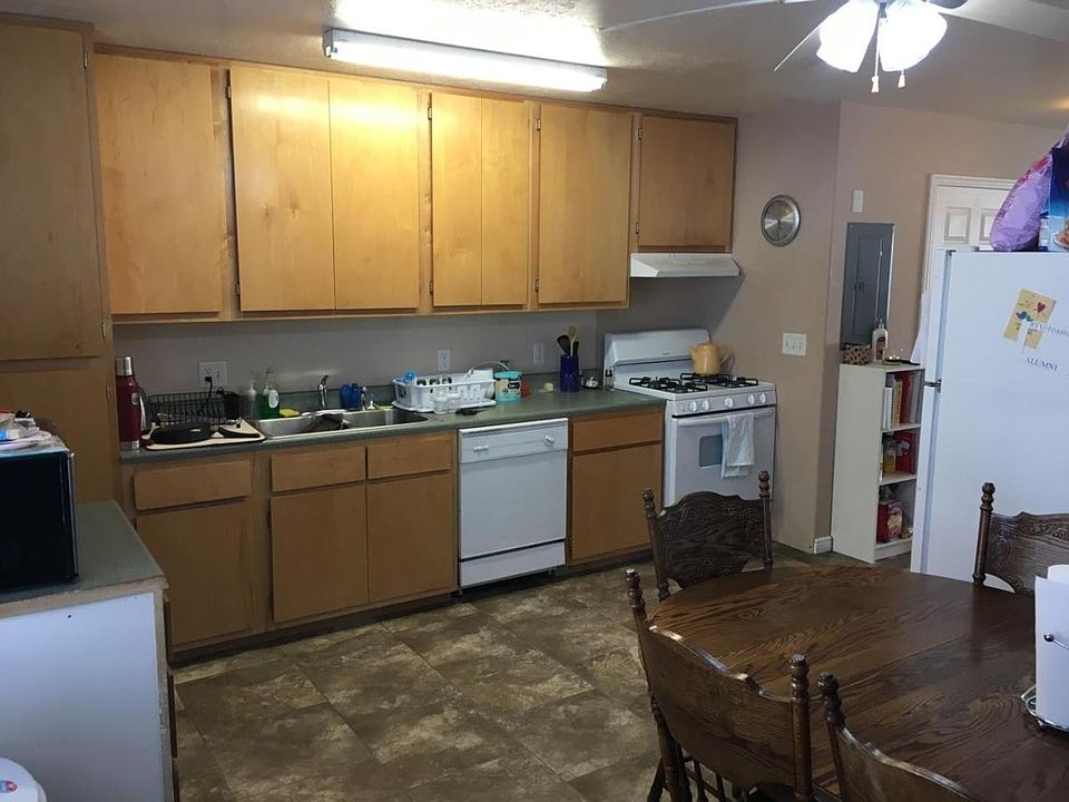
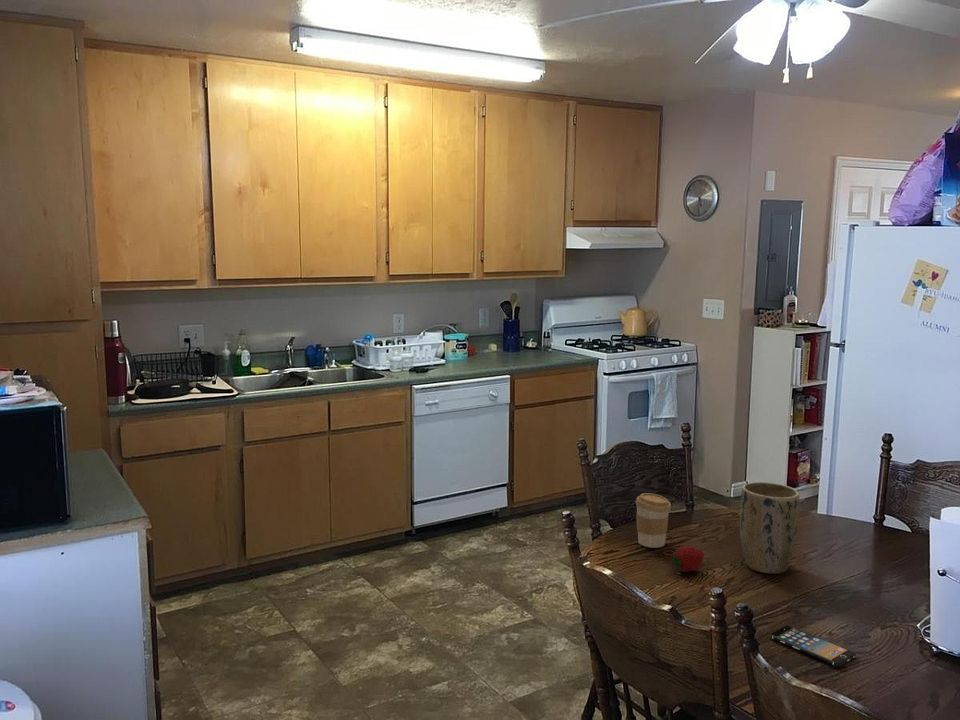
+ coffee cup [635,492,672,549]
+ fruit [671,545,705,573]
+ plant pot [739,481,800,575]
+ smartphone [769,625,857,667]
